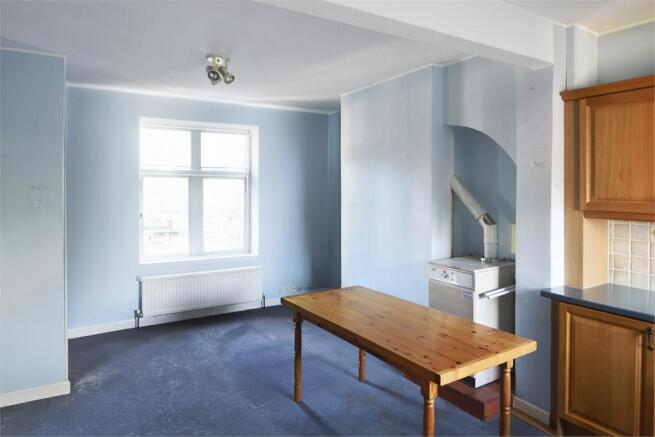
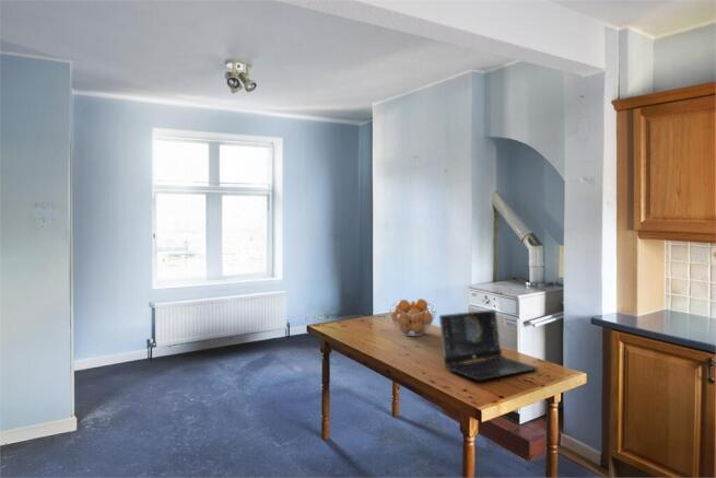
+ laptop [438,308,540,382]
+ fruit basket [388,298,437,337]
